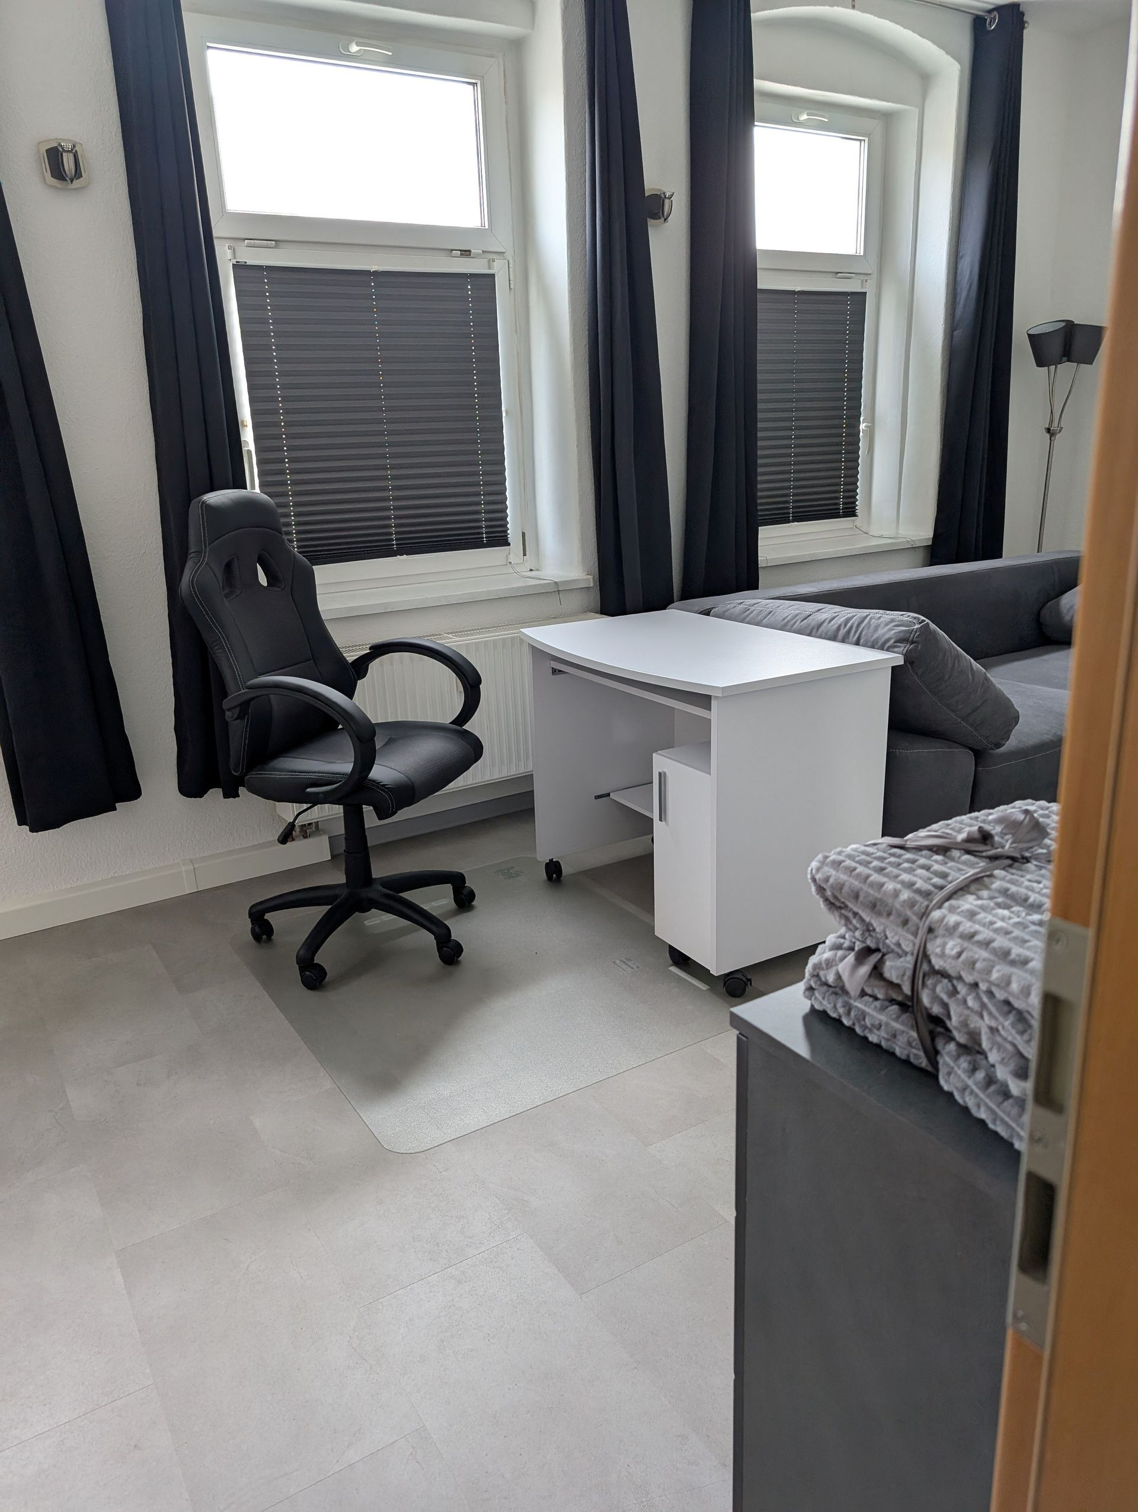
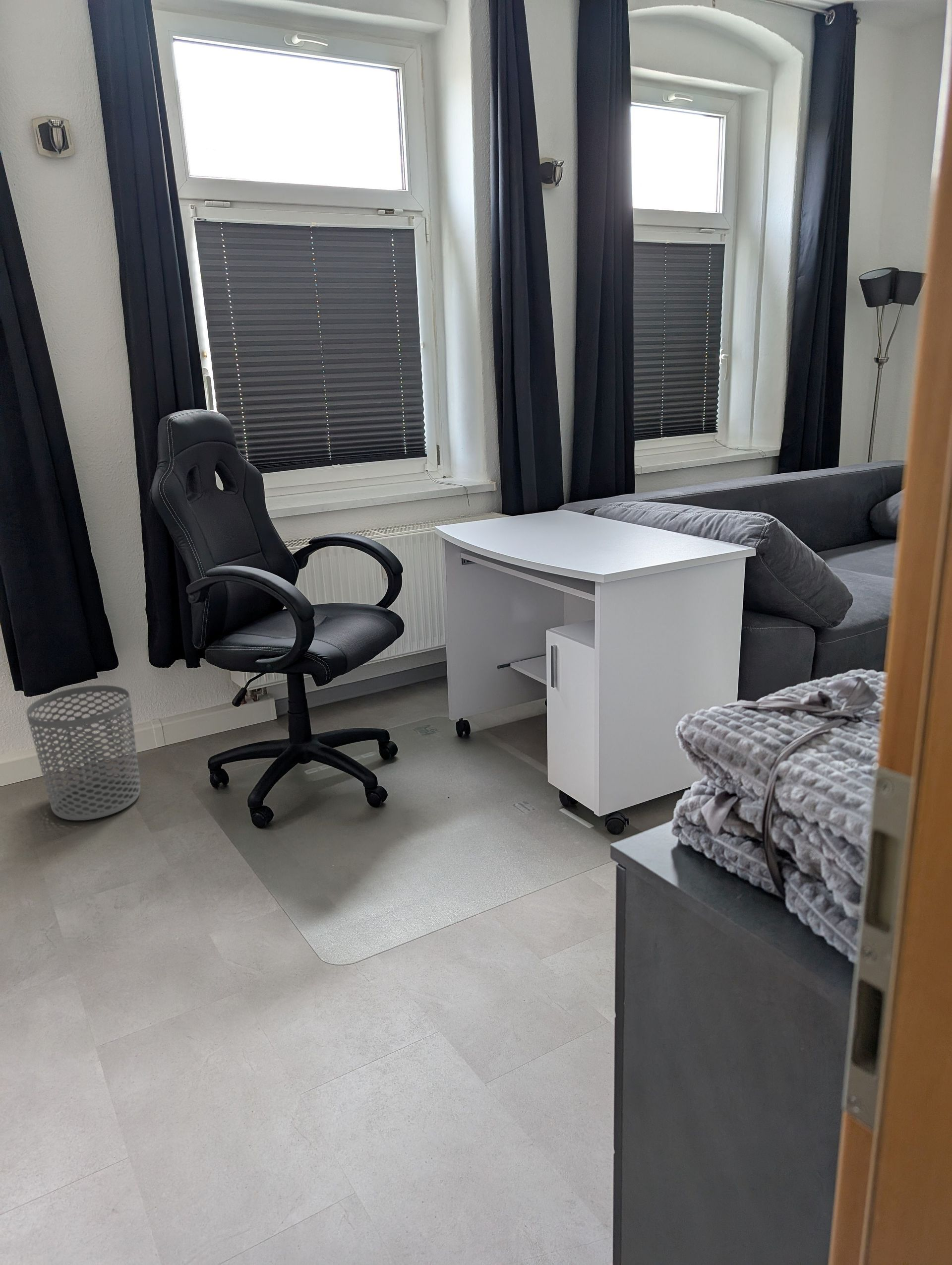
+ waste bin [26,685,141,821]
